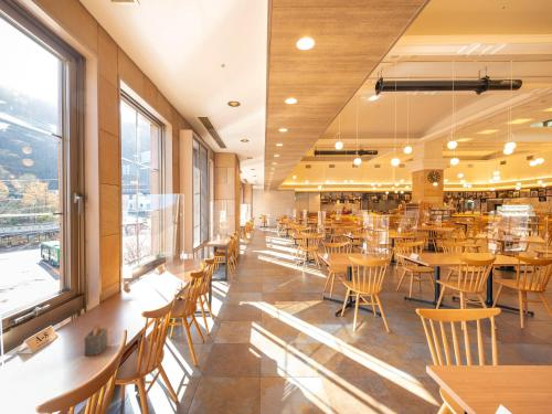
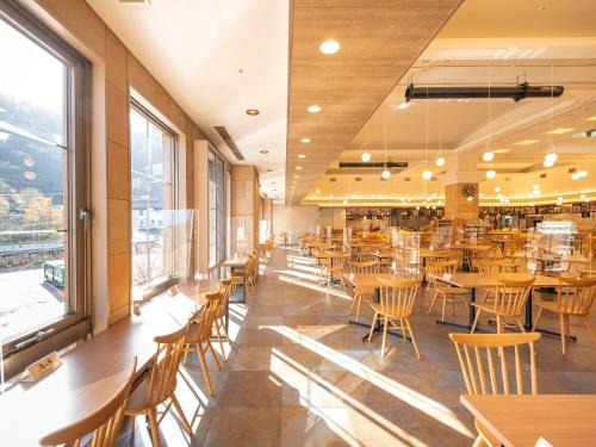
- napkin holder [84,321,108,357]
